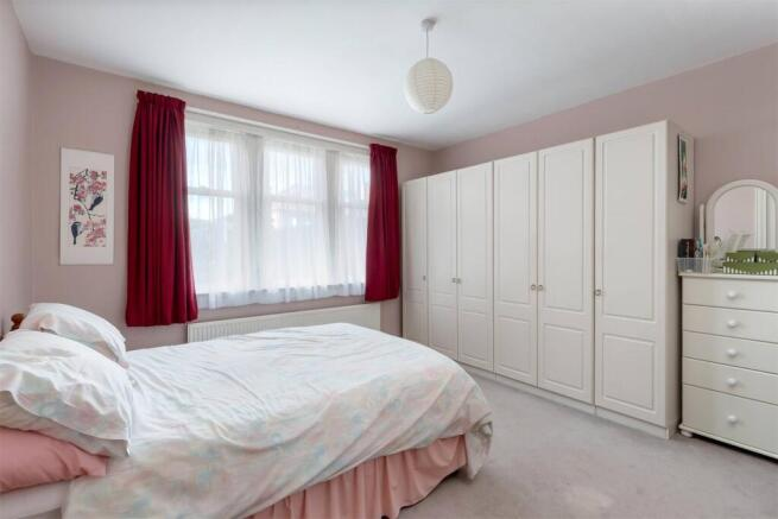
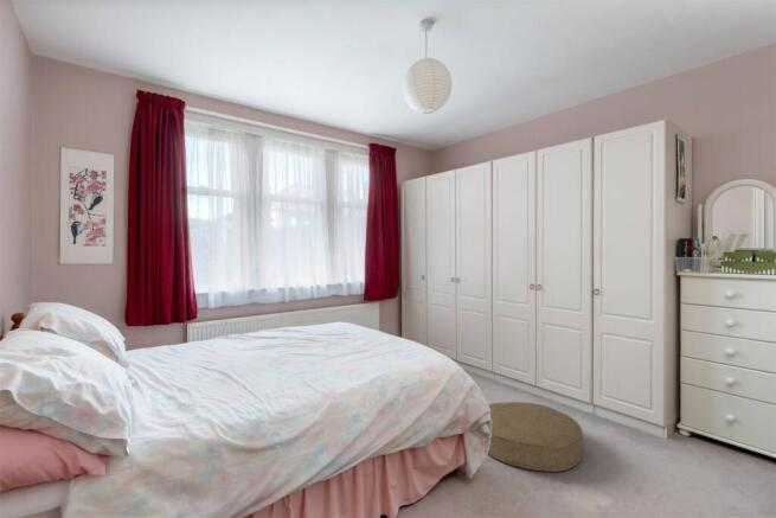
+ footstool [487,401,584,473]
